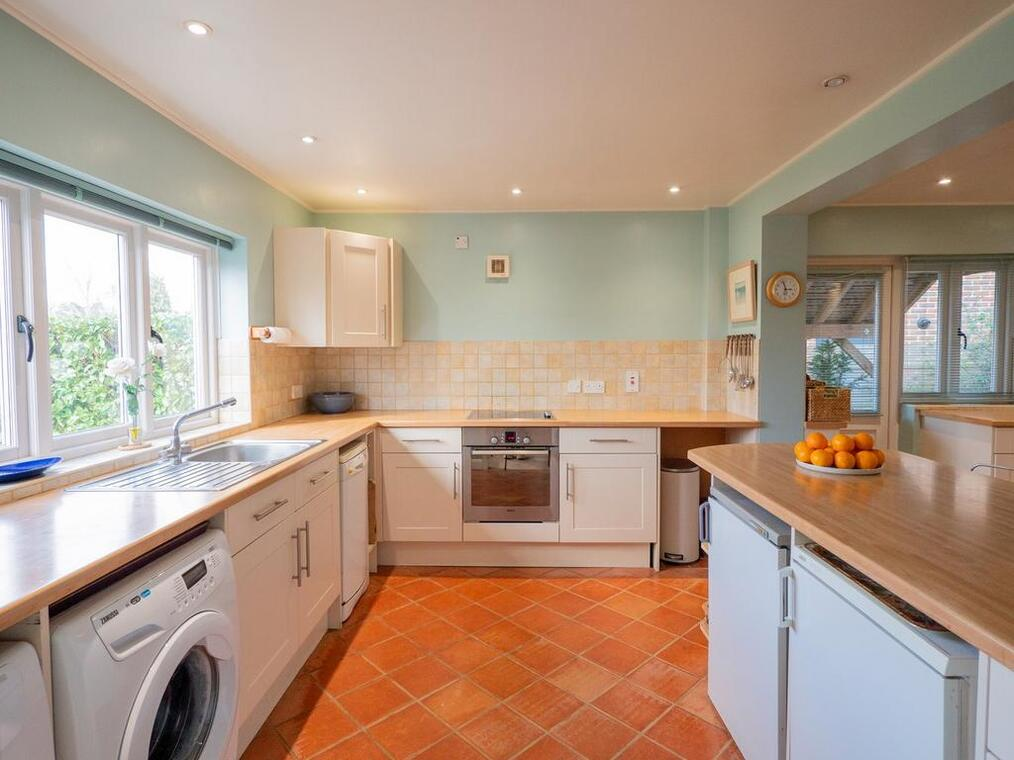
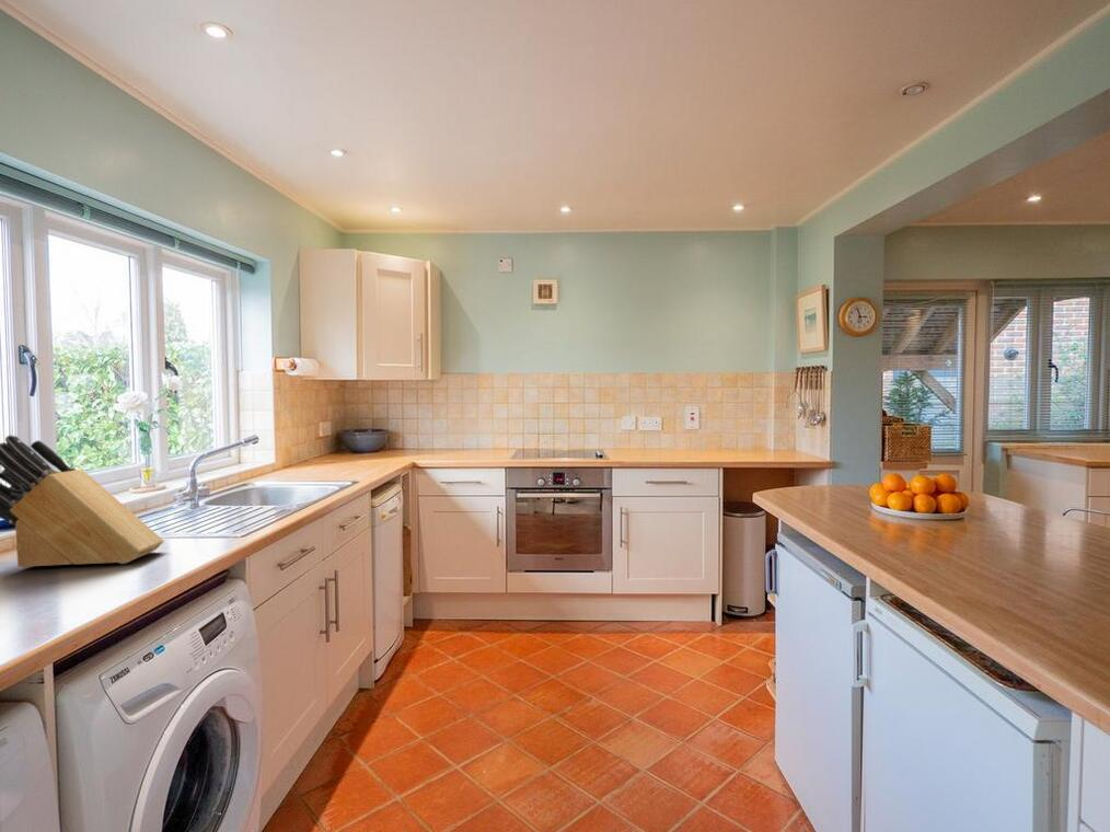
+ knife block [0,434,165,569]
